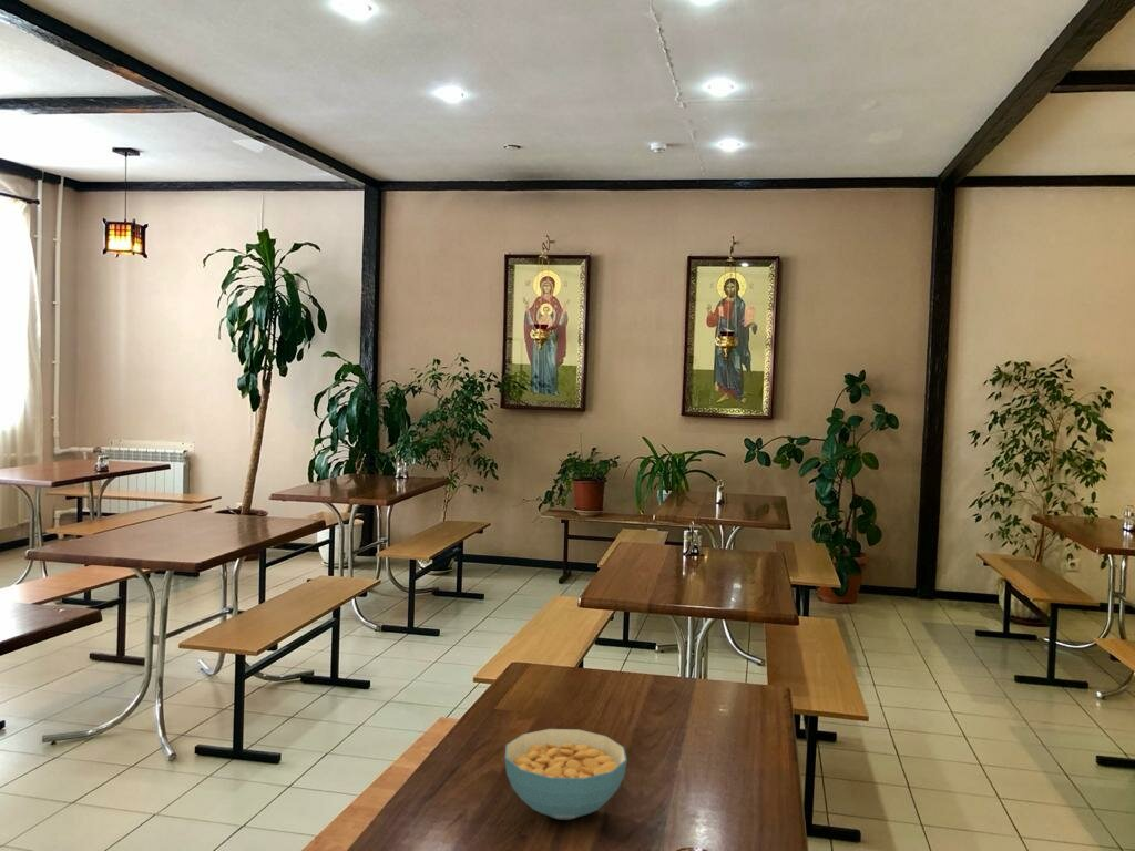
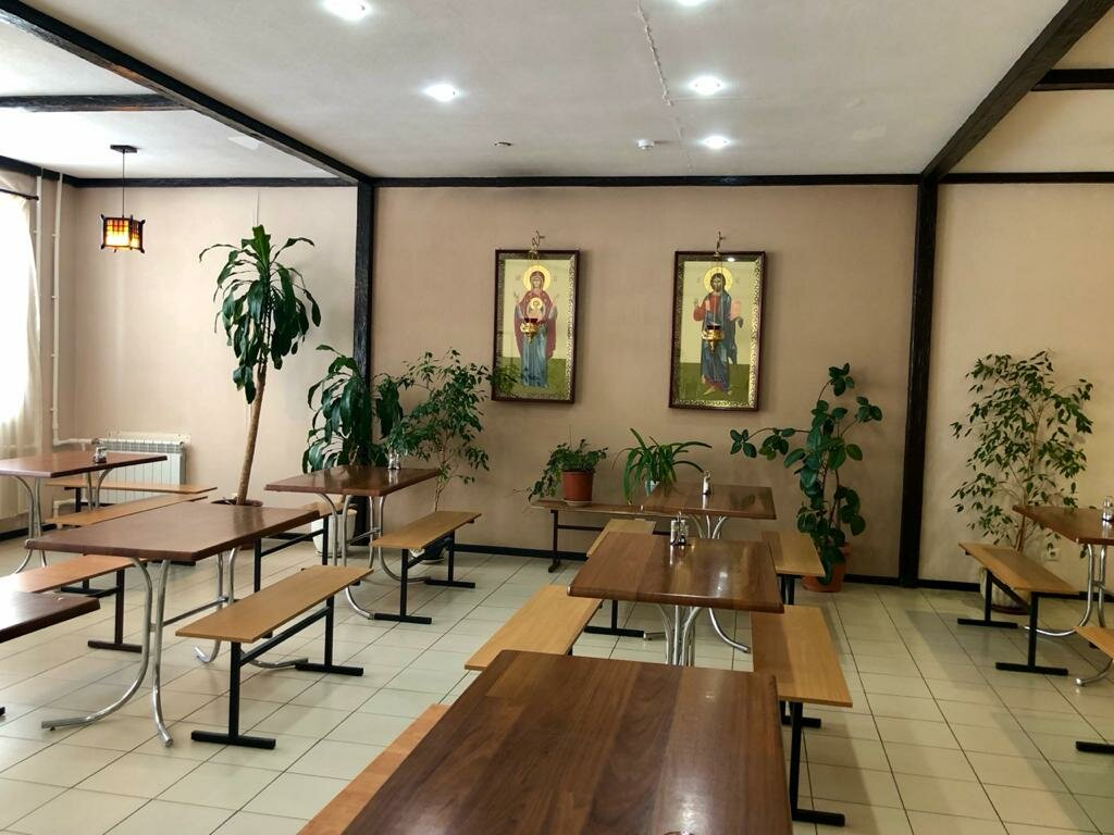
- cereal bowl [504,728,628,821]
